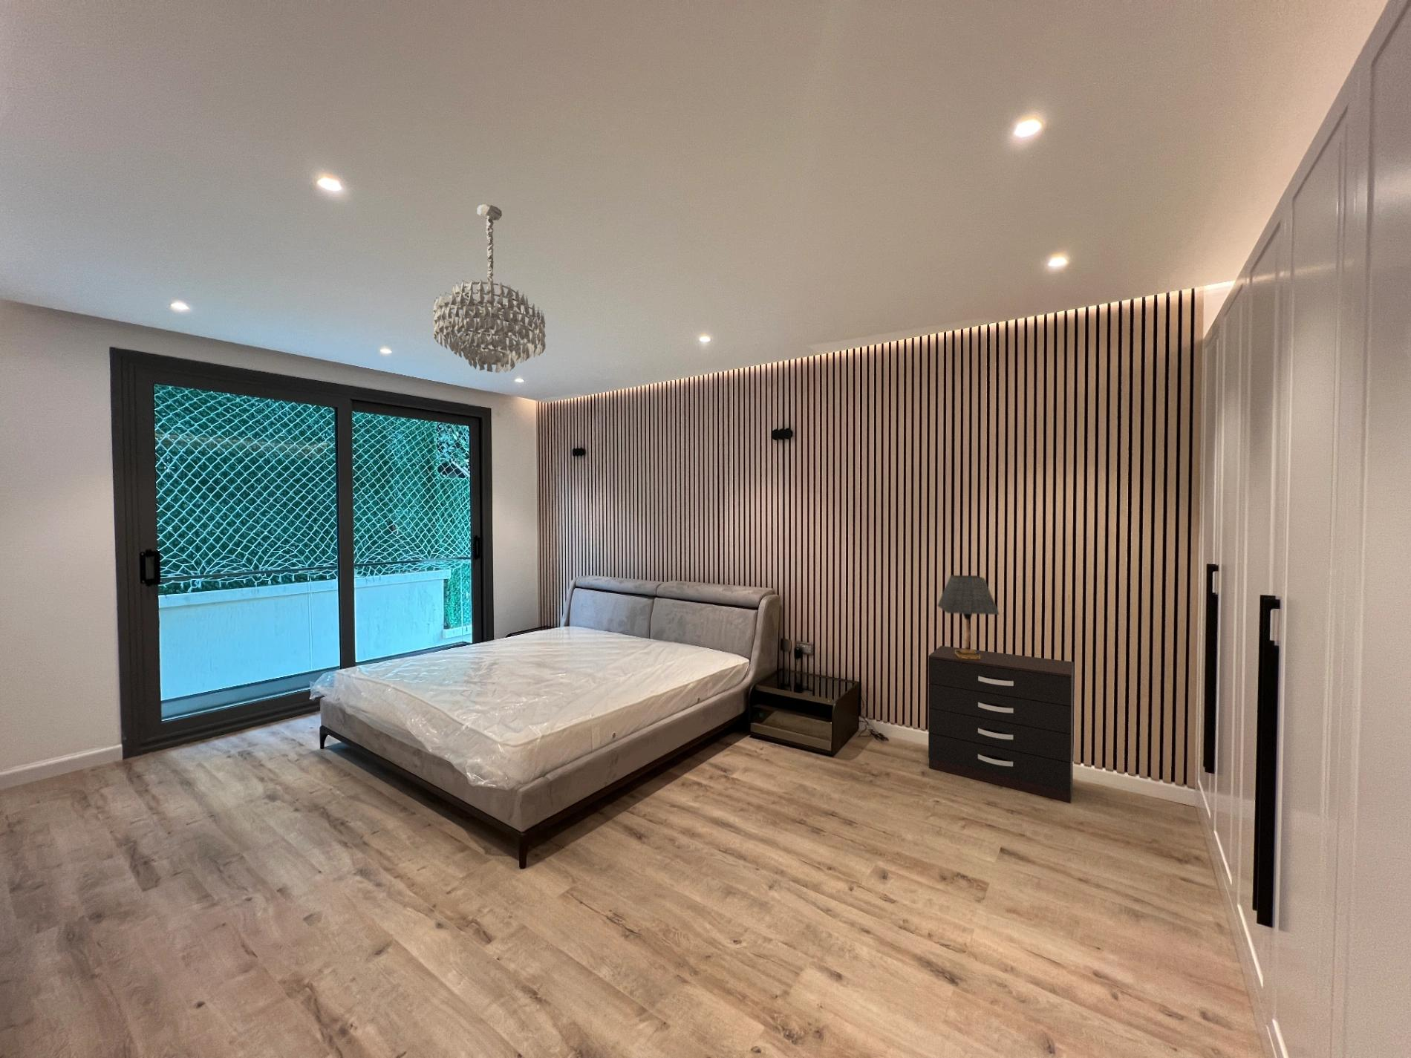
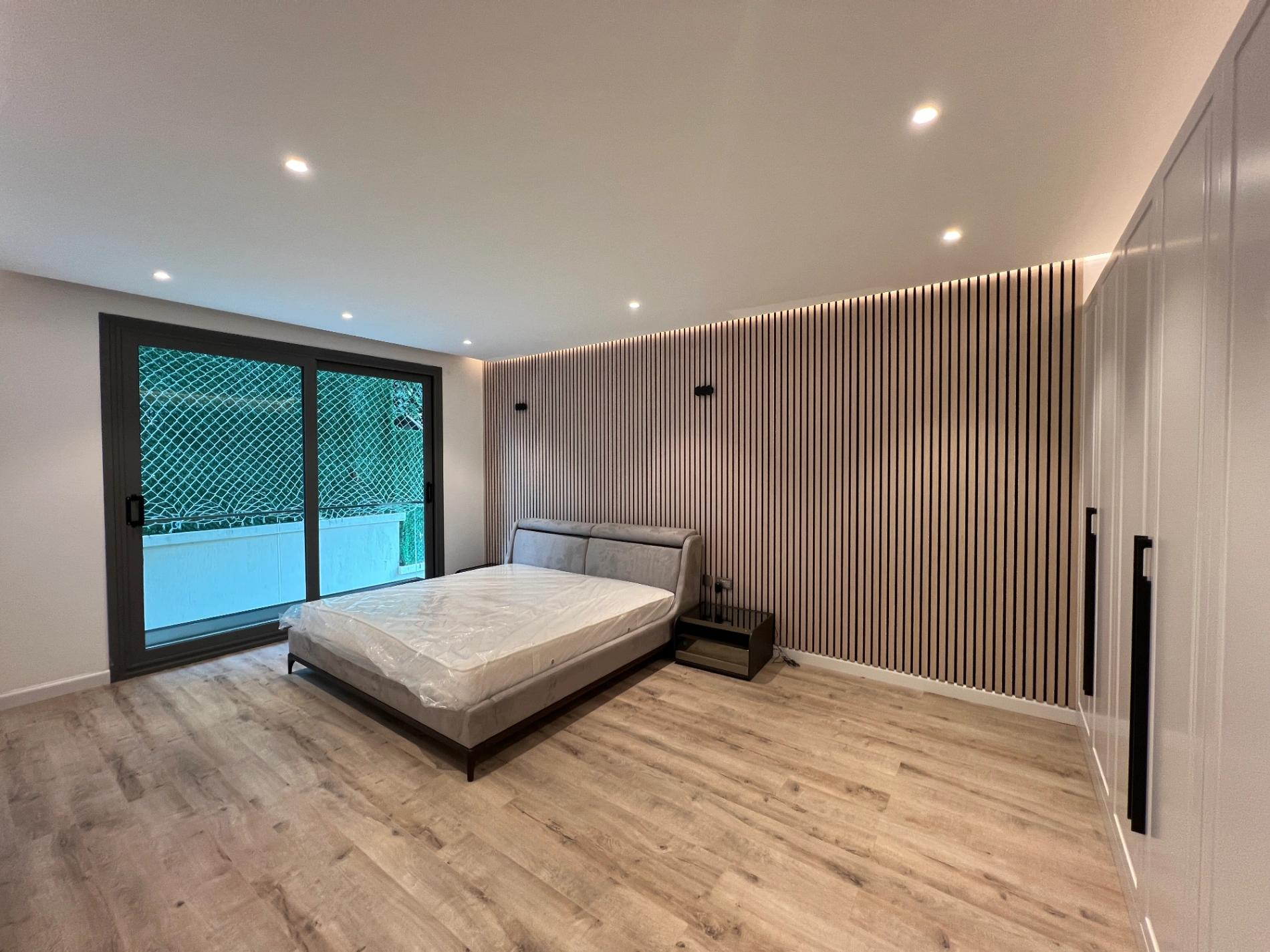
- chandelier [432,203,547,373]
- dresser [928,646,1074,804]
- table lamp [937,575,1000,659]
